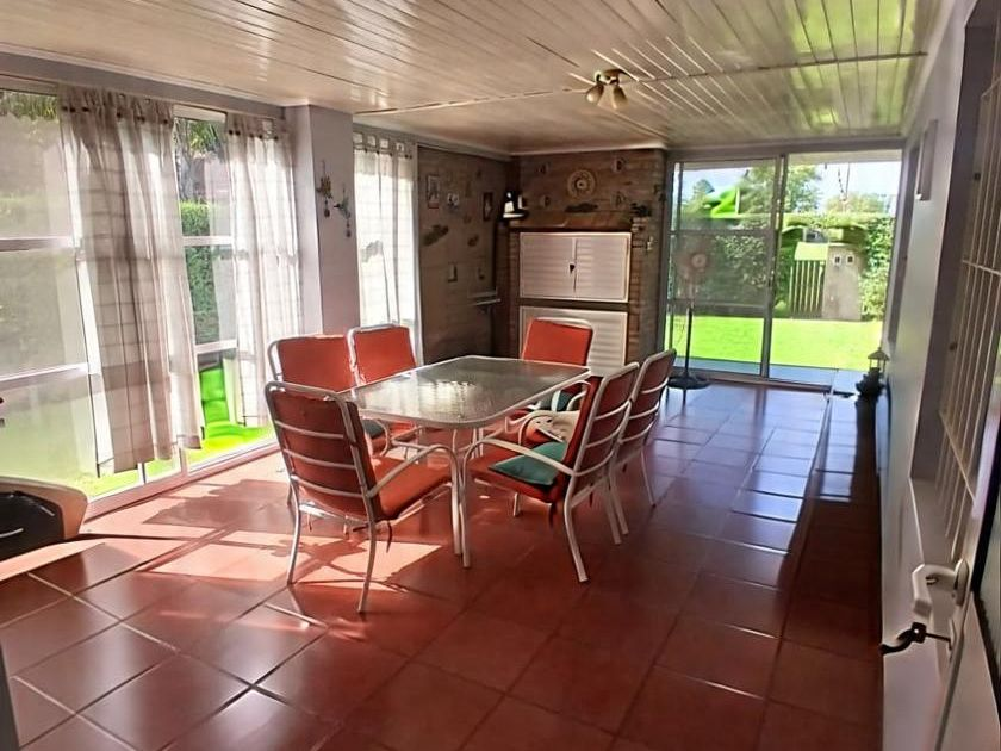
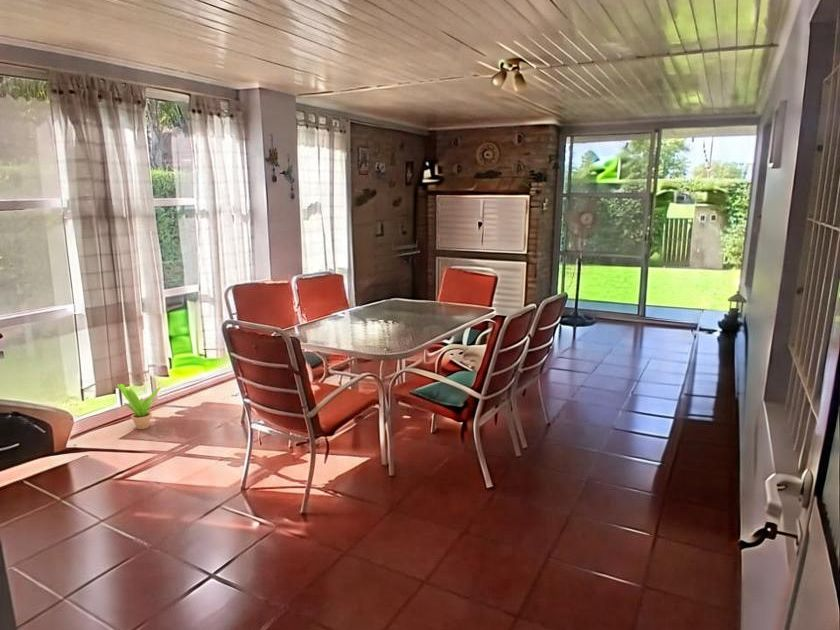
+ potted plant [115,383,162,430]
